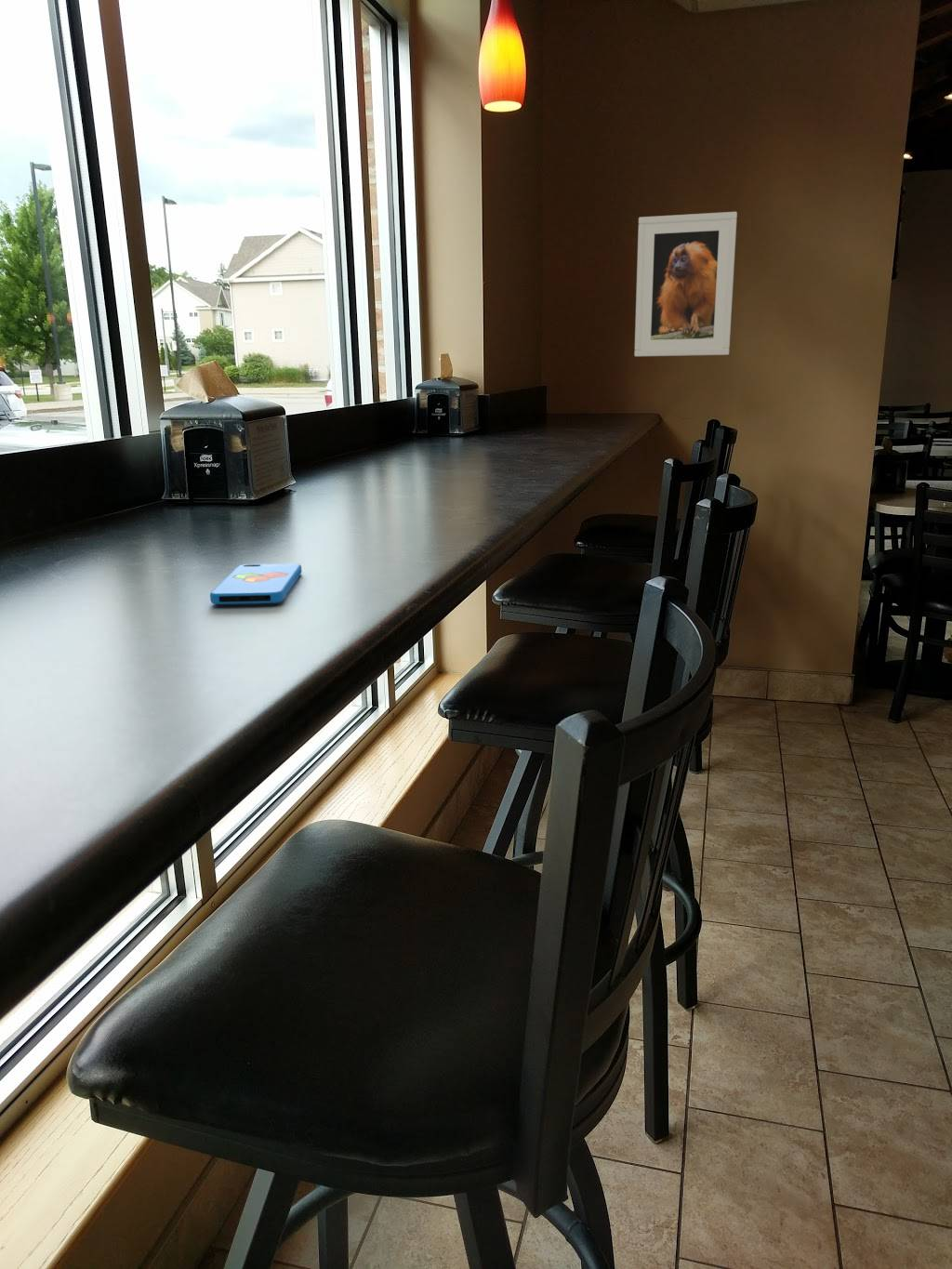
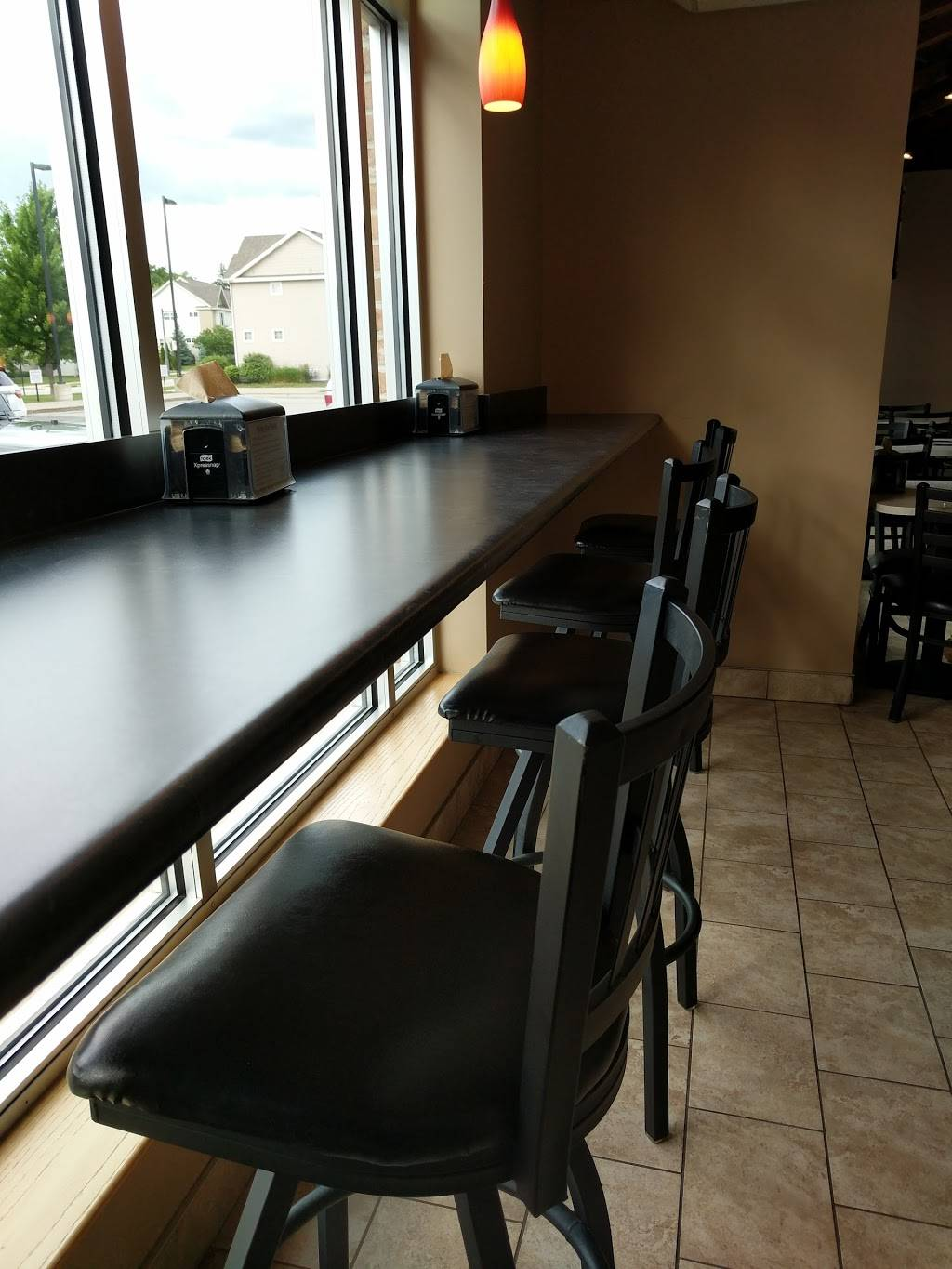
- smartphone [209,562,302,605]
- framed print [633,211,738,357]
